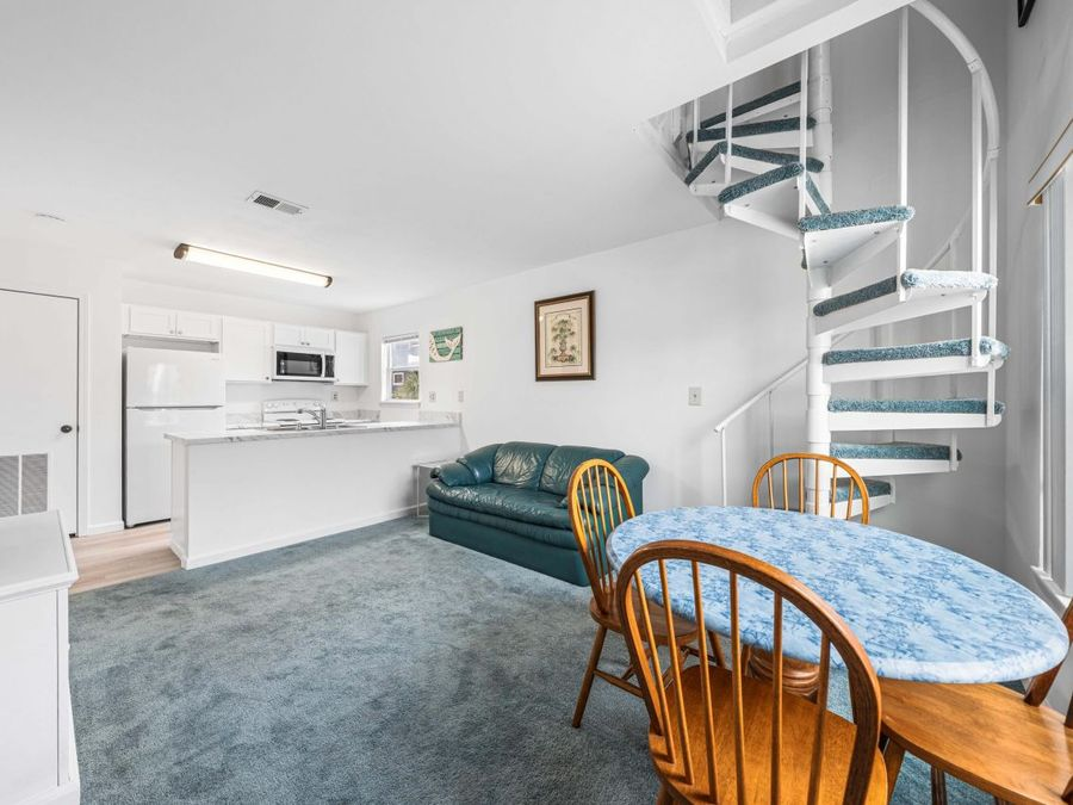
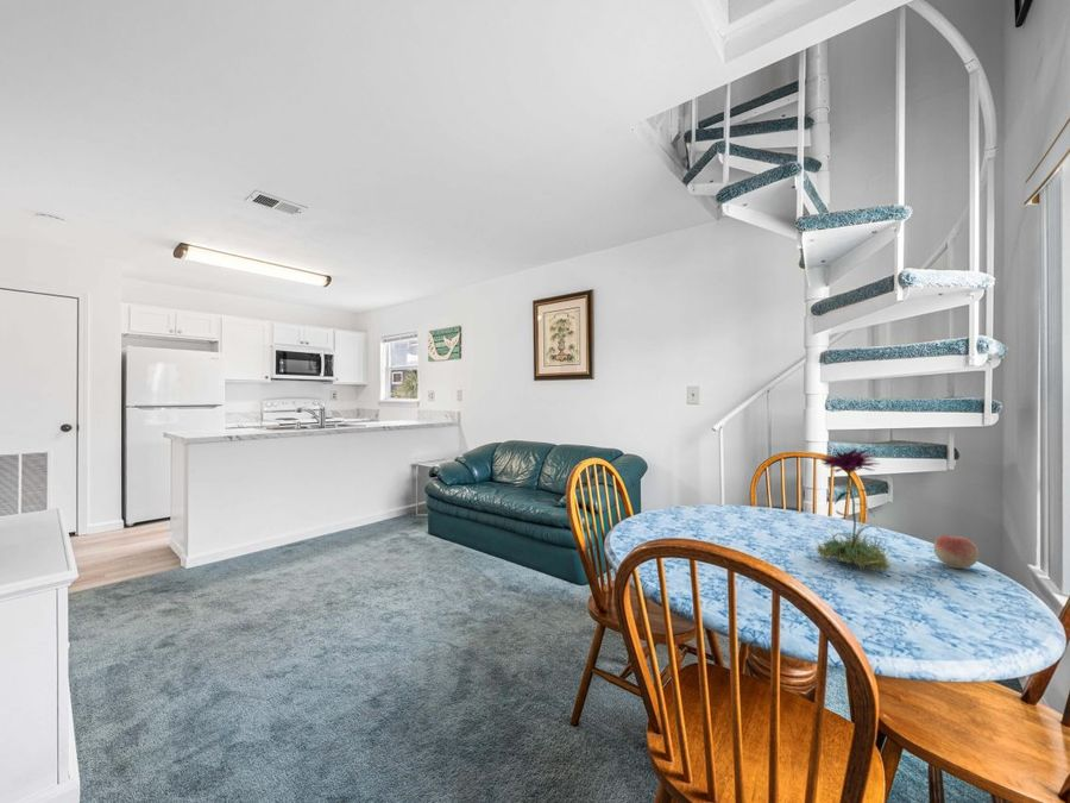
+ fruit [932,534,980,570]
+ flower [813,447,898,573]
